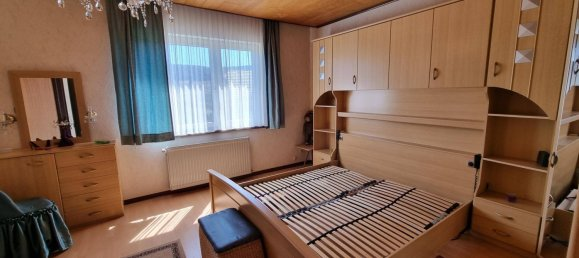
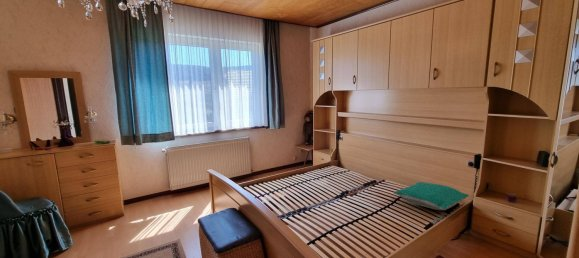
+ pillow [393,181,470,211]
